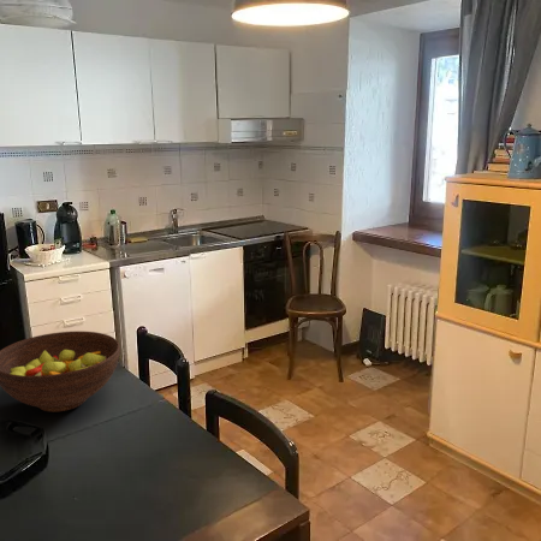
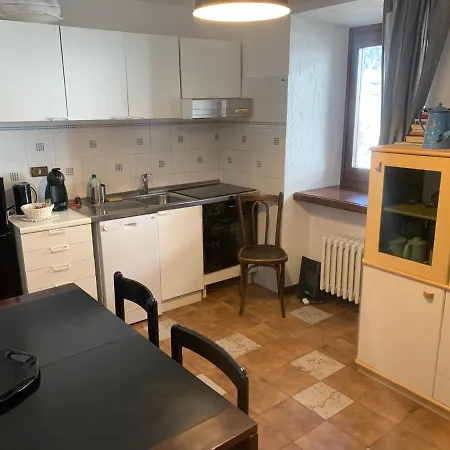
- fruit bowl [0,331,121,414]
